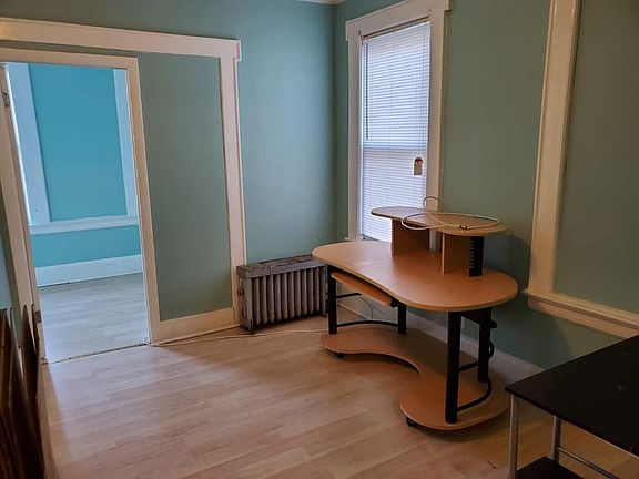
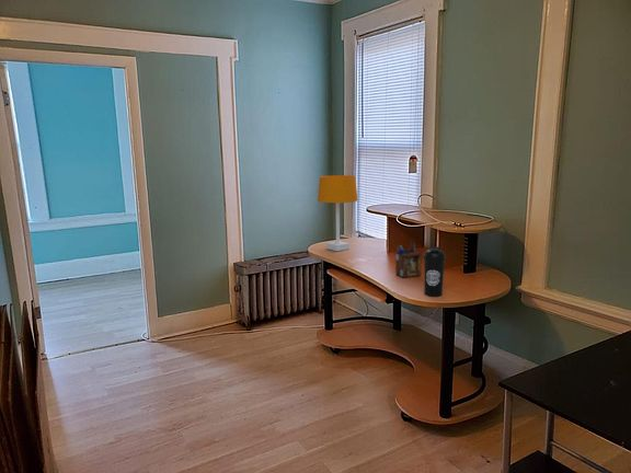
+ desk lamp [317,174,358,253]
+ water bottle [423,245,447,298]
+ desk organizer [394,241,423,279]
